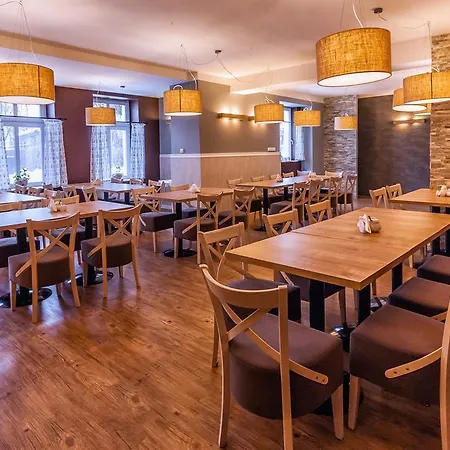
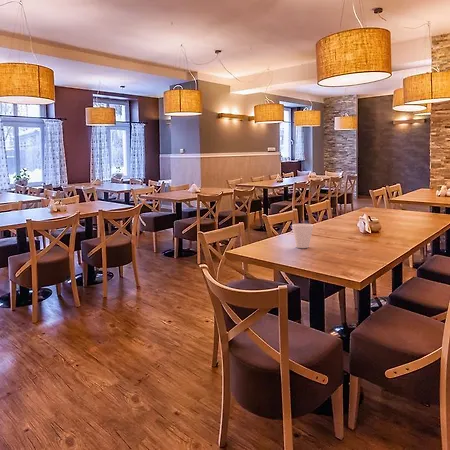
+ cup [291,223,314,249]
